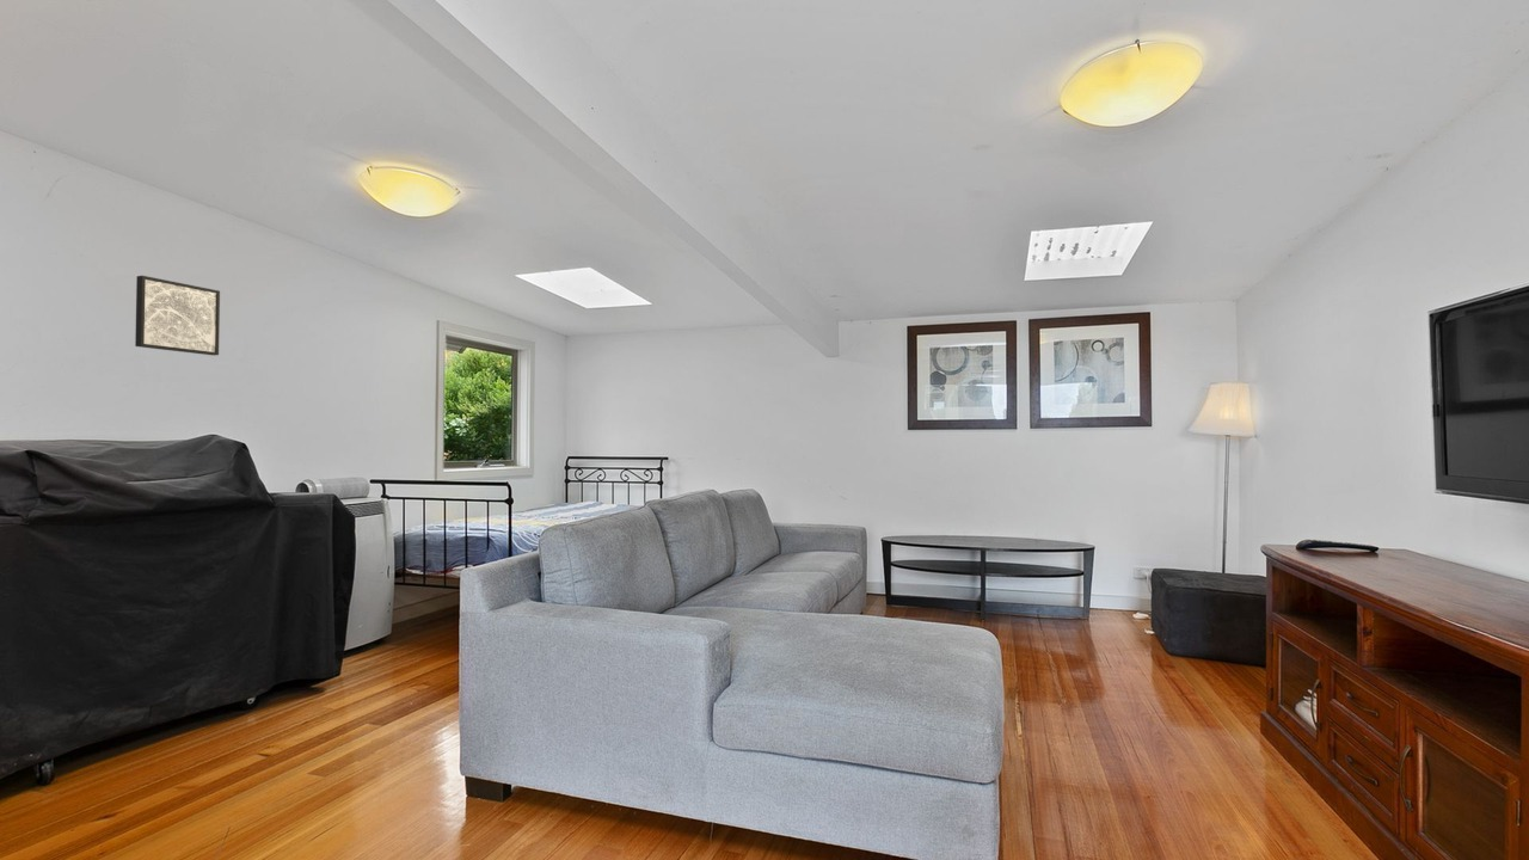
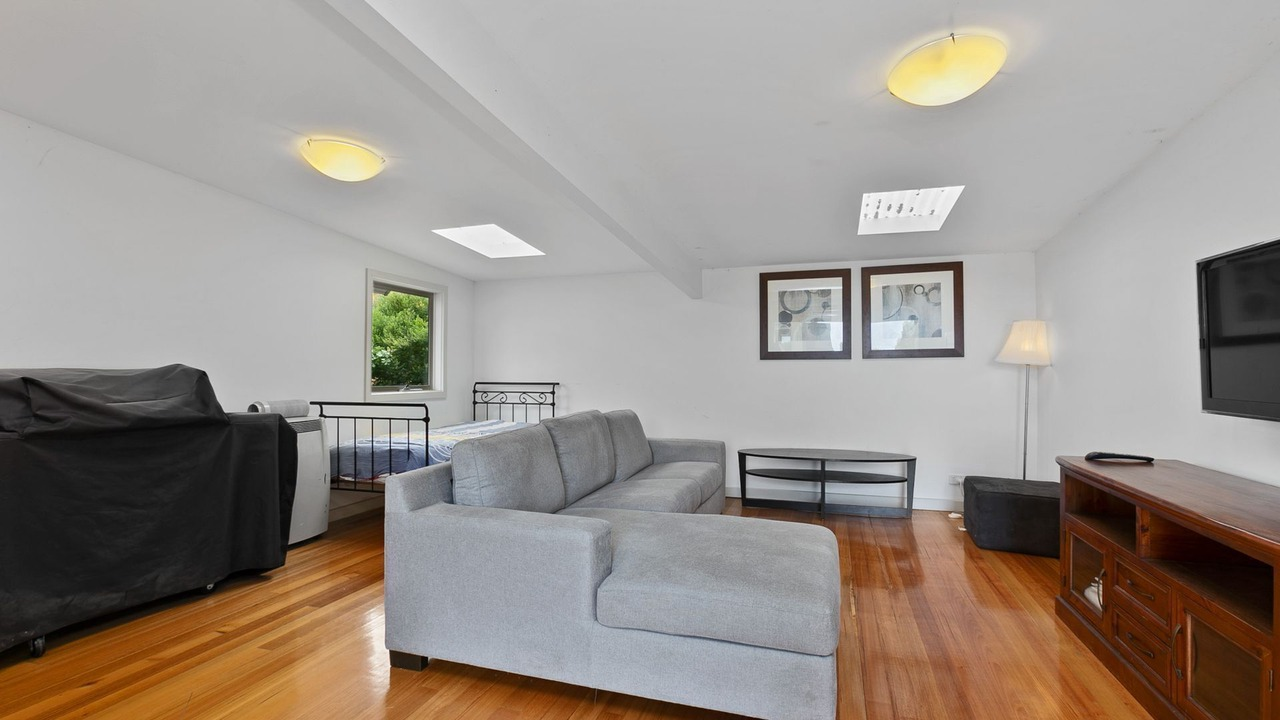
- wall art [134,275,221,356]
